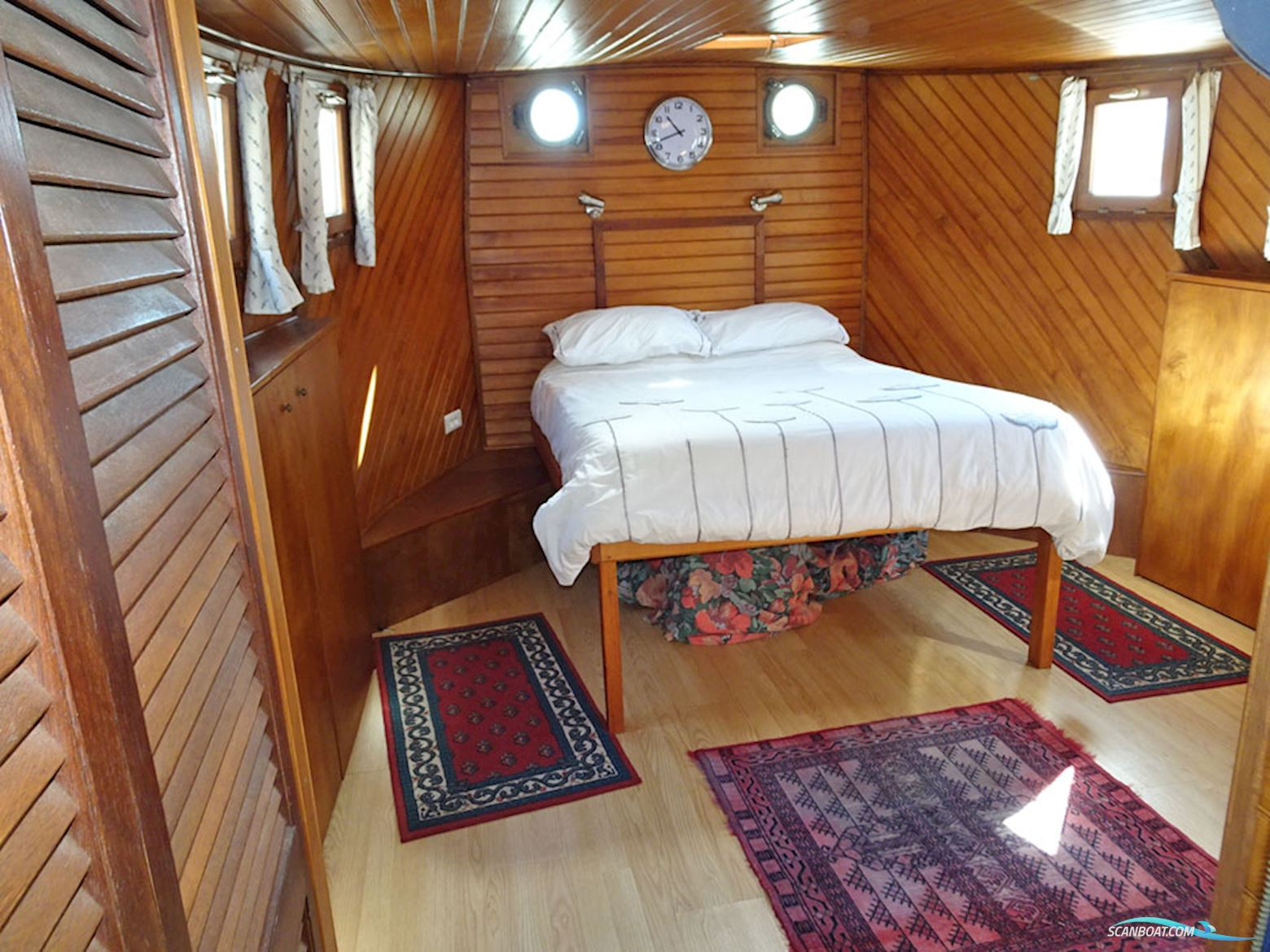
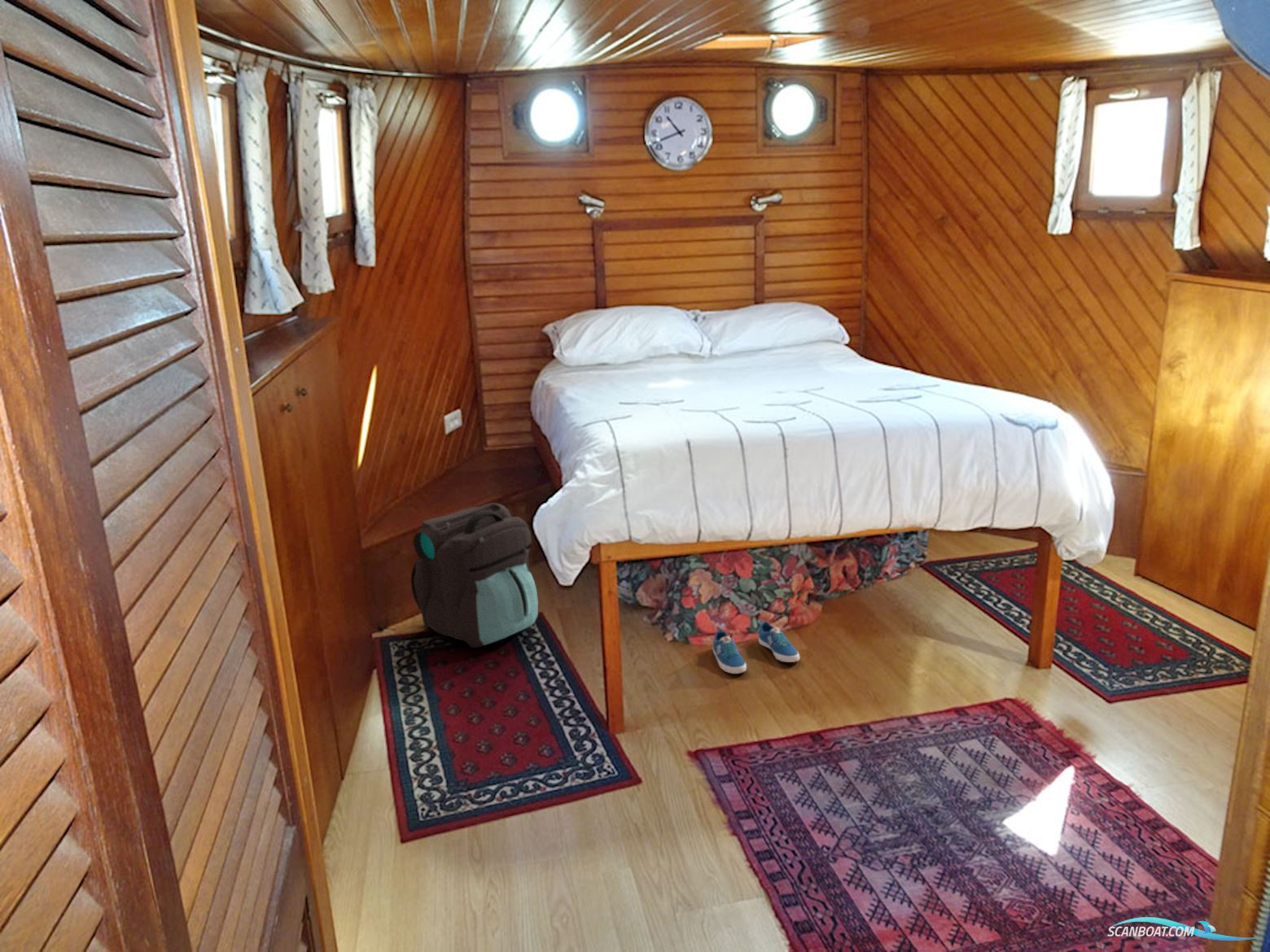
+ backpack [410,502,539,648]
+ sneaker [712,619,800,675]
